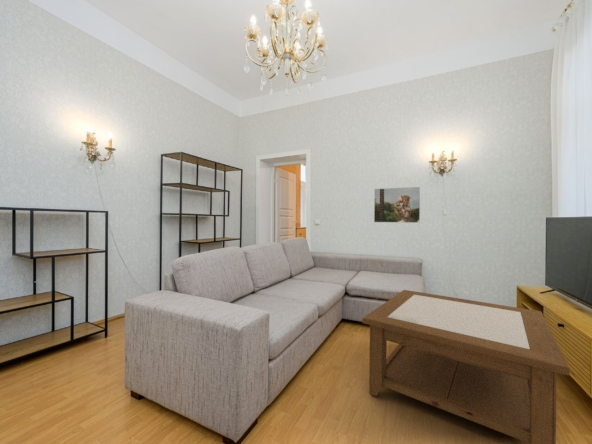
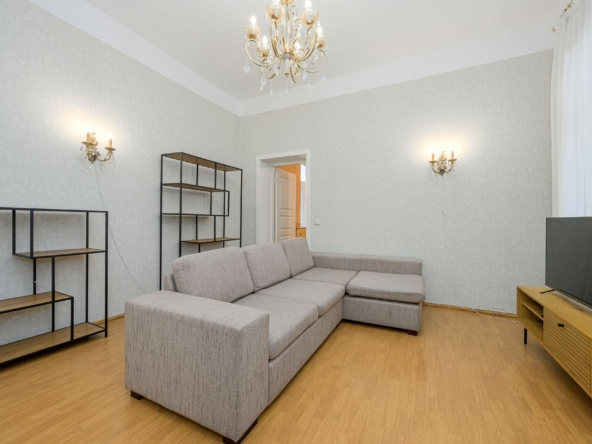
- coffee table [361,289,571,444]
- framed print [373,186,421,224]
